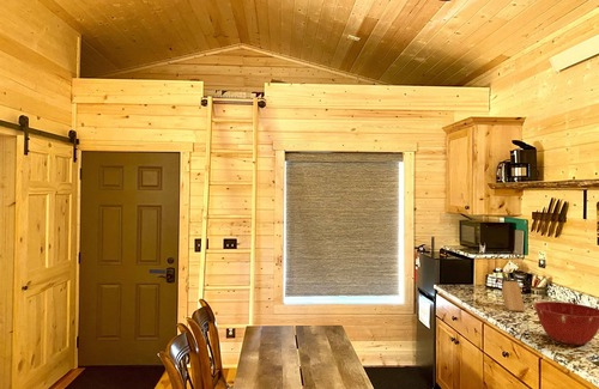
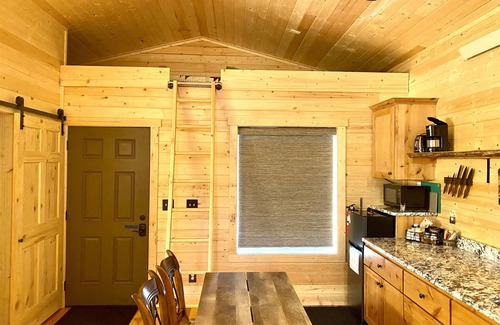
- knife block [501,271,526,312]
- mixing bowl [533,300,599,346]
